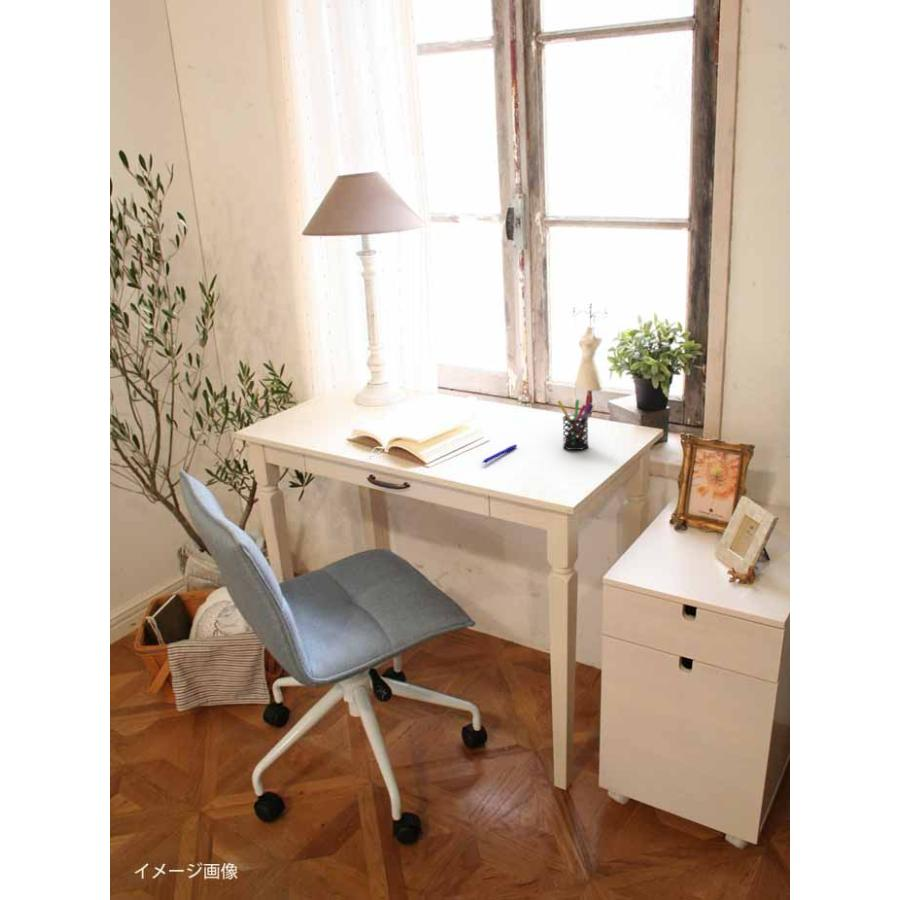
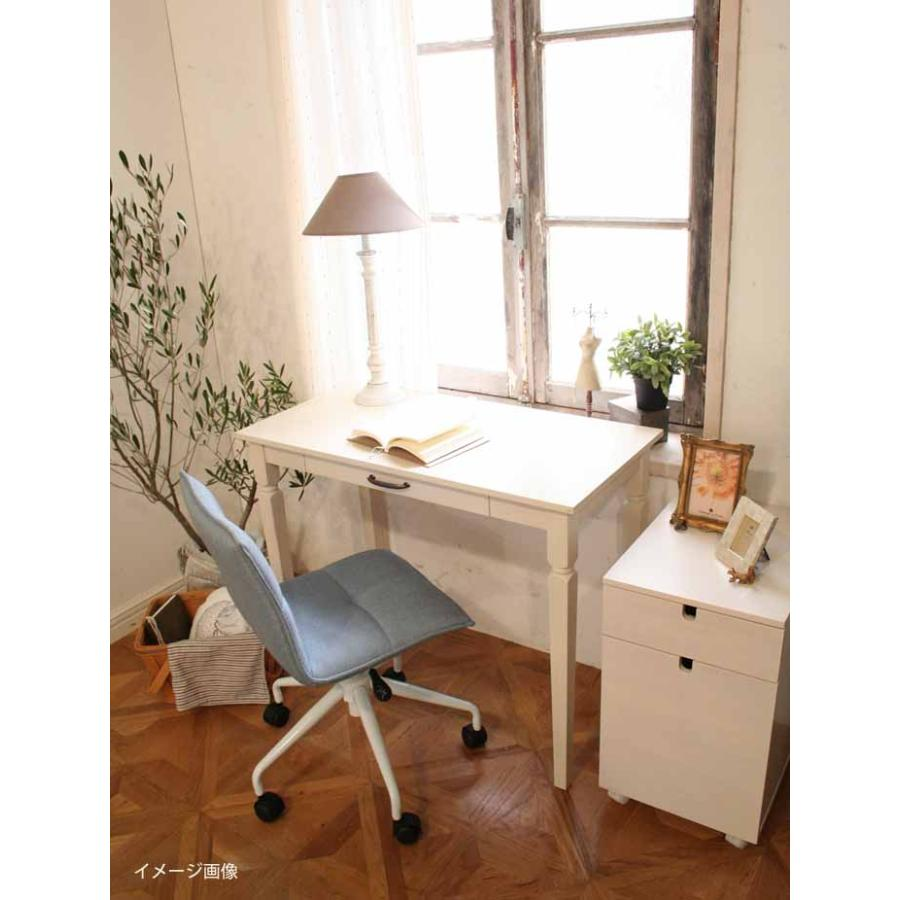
- pen holder [556,394,595,451]
- pen [481,443,518,464]
